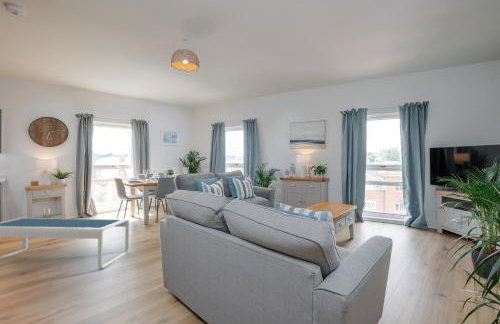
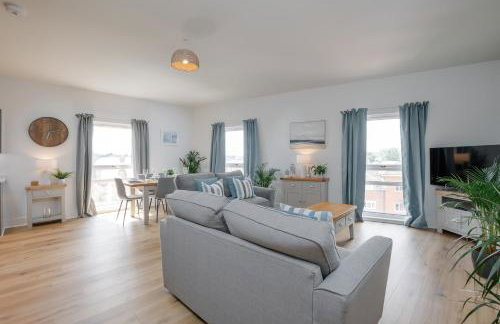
- coffee table [0,217,130,269]
